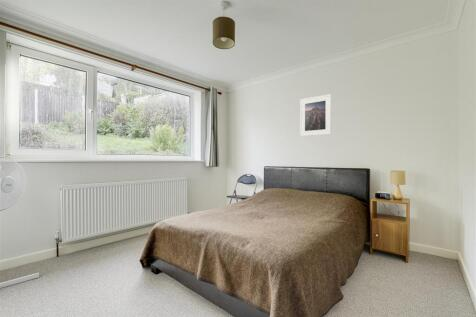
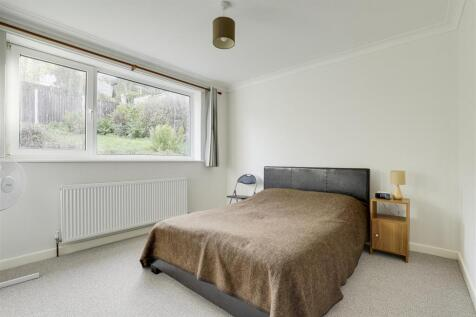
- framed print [299,93,332,137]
